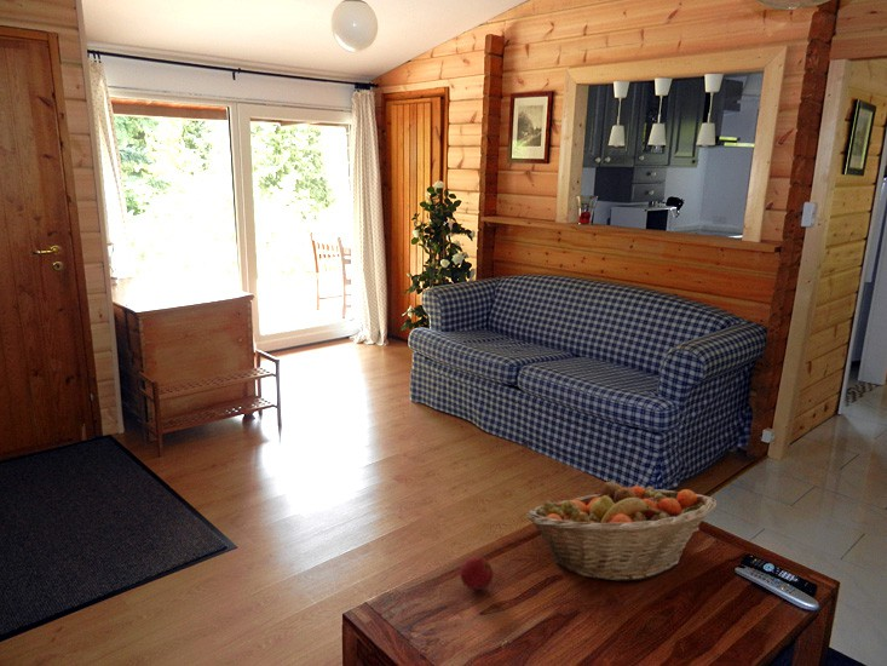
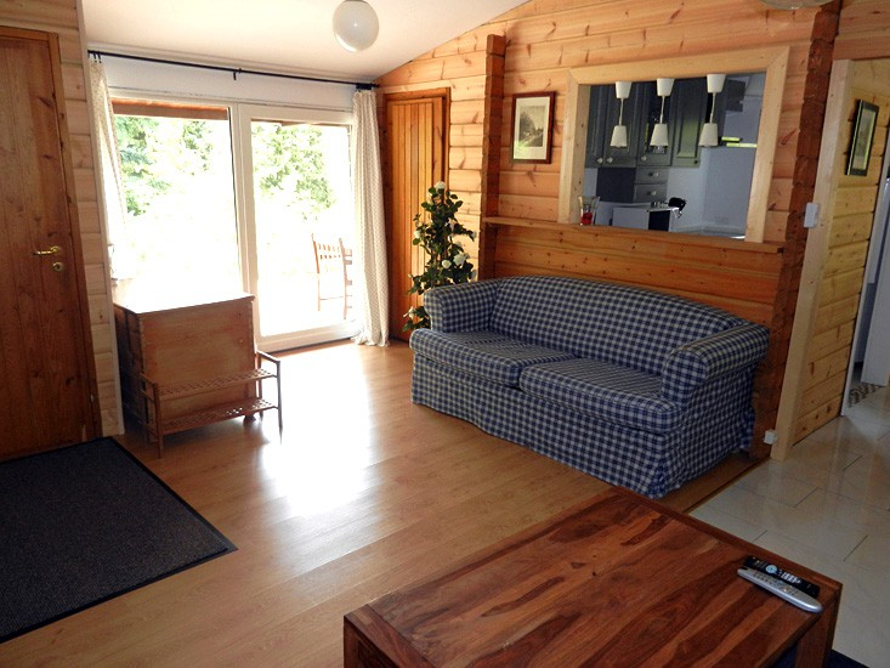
- fruit basket [525,481,718,582]
- apple [459,555,494,591]
